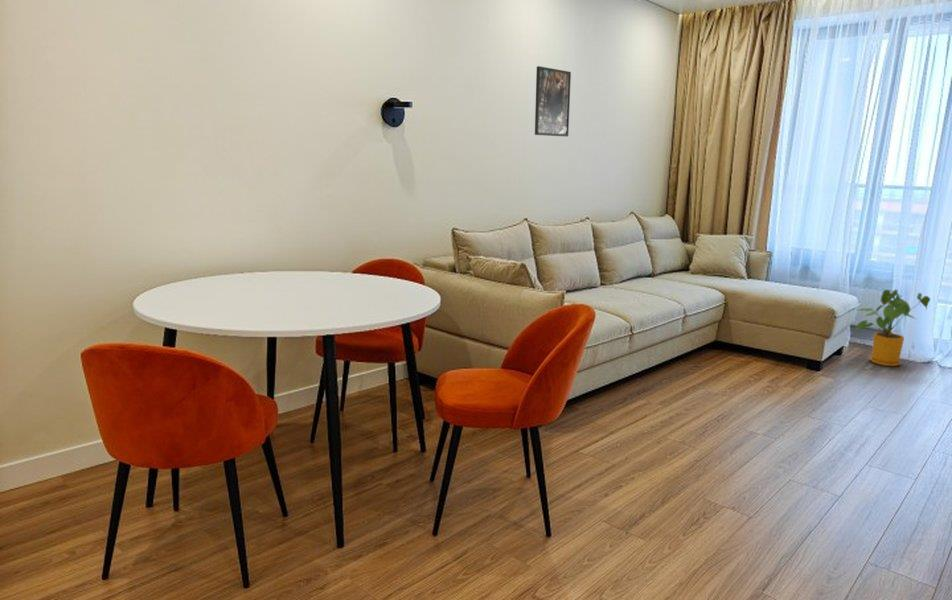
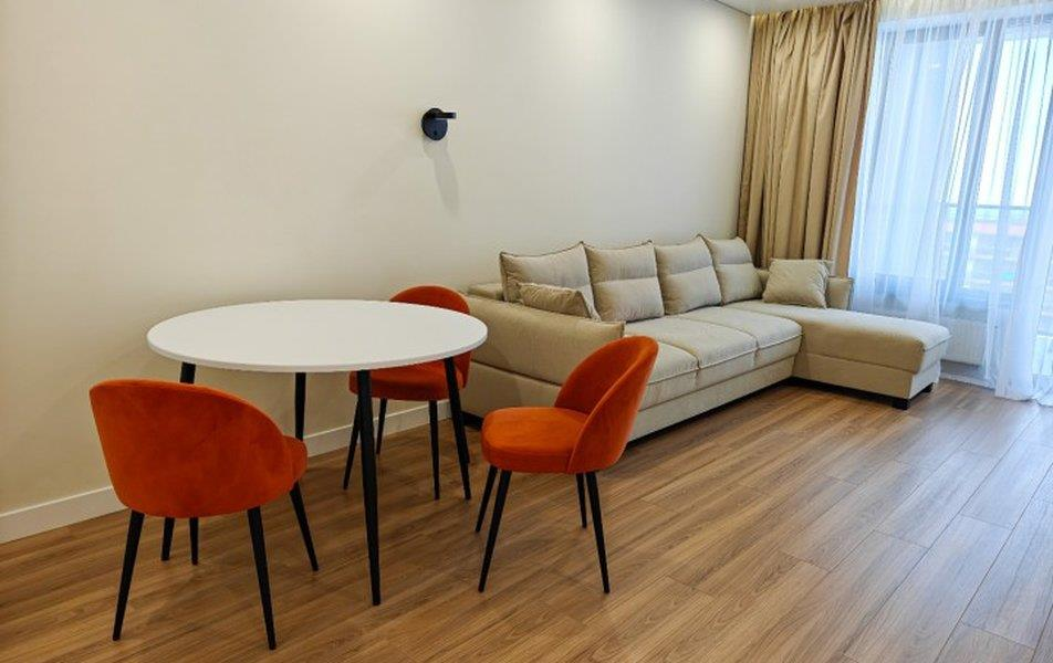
- house plant [854,289,931,367]
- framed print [534,65,572,137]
